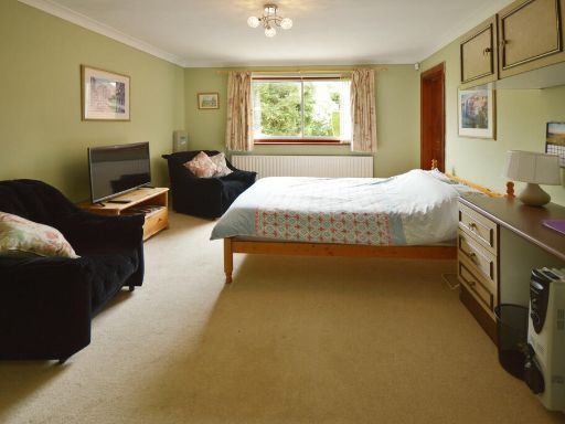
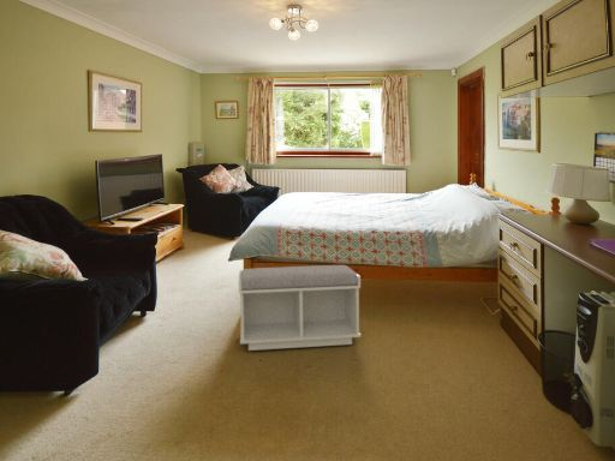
+ bench [238,264,362,352]
